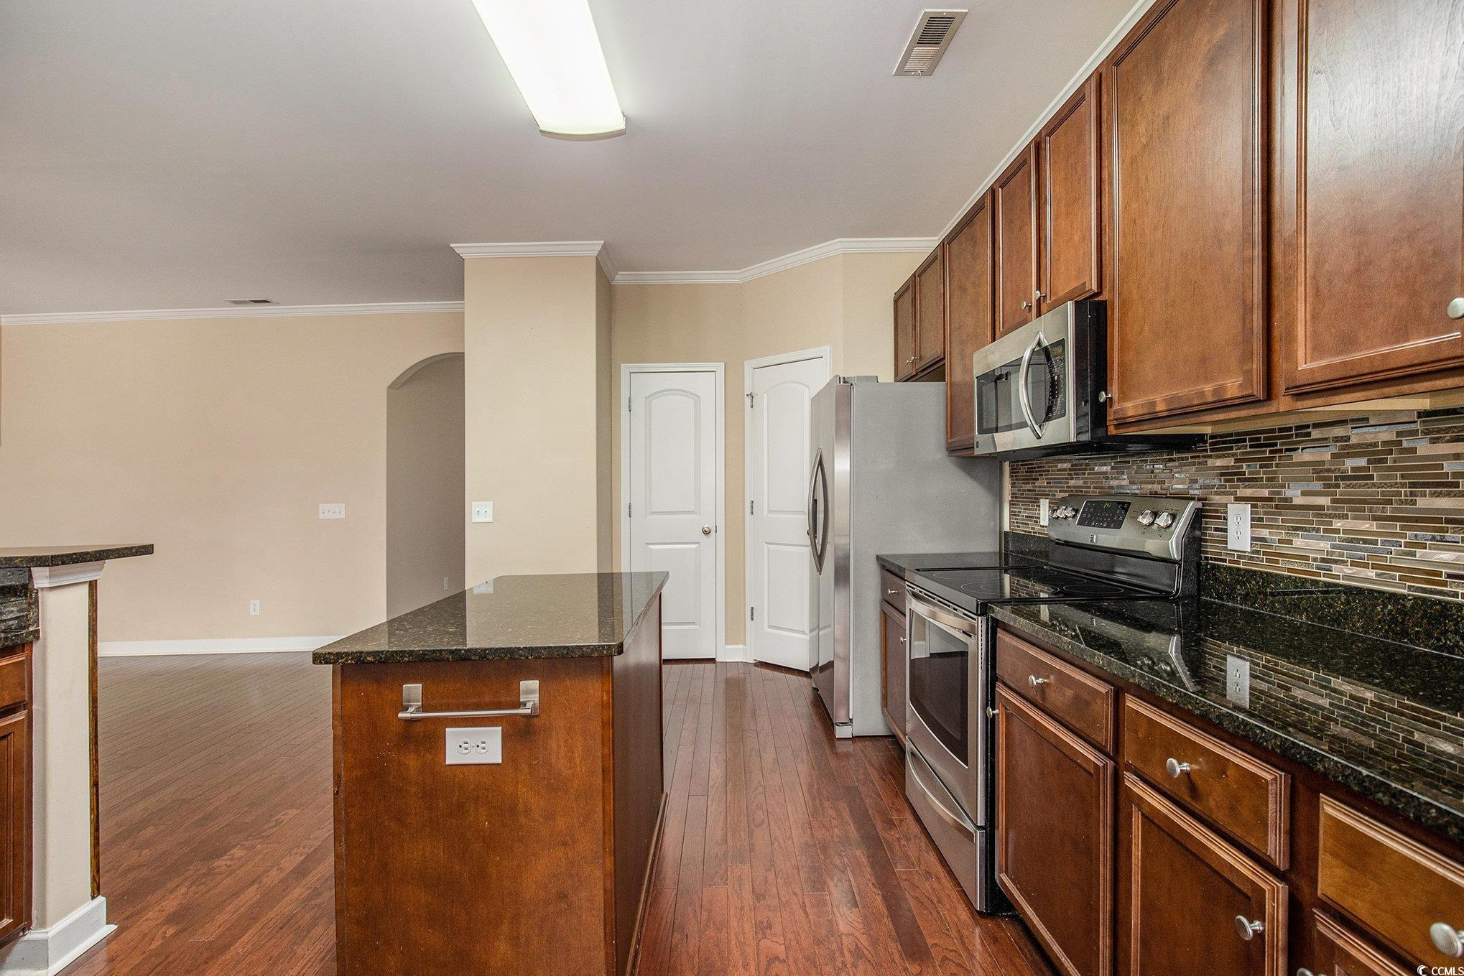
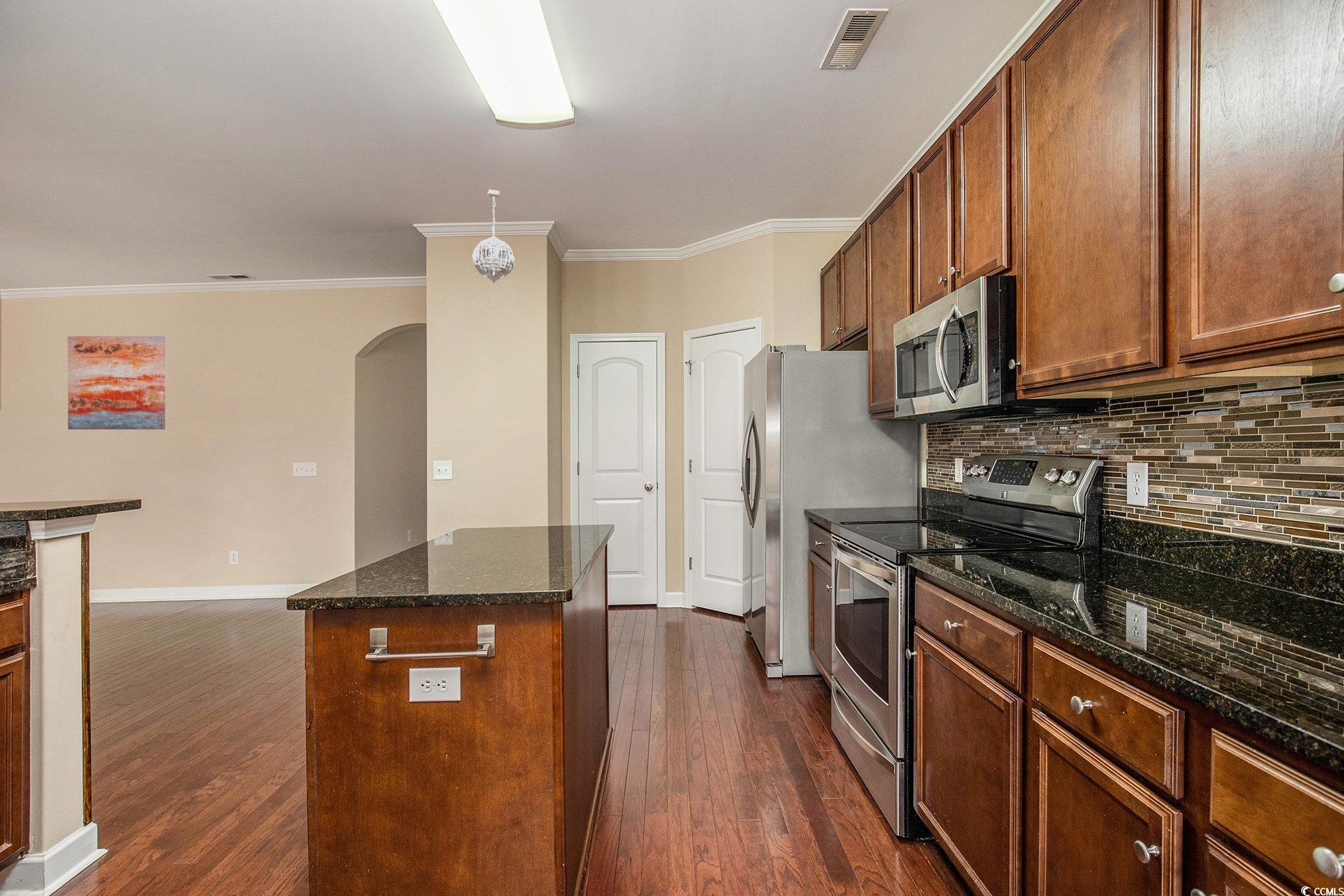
+ pendant light [472,189,515,285]
+ wall art [67,336,166,430]
